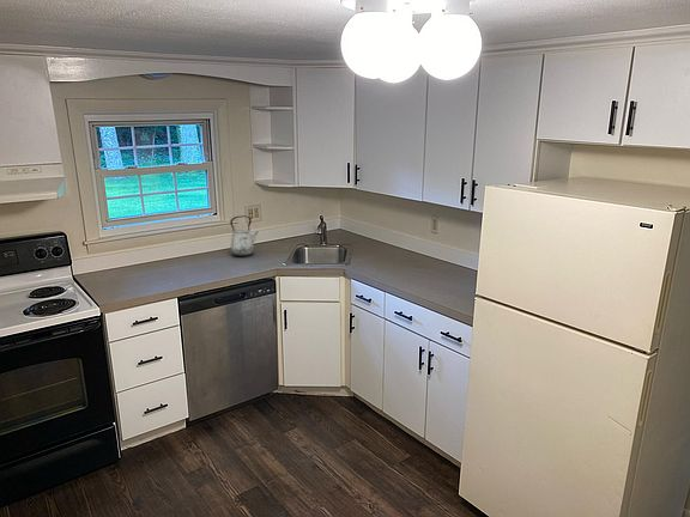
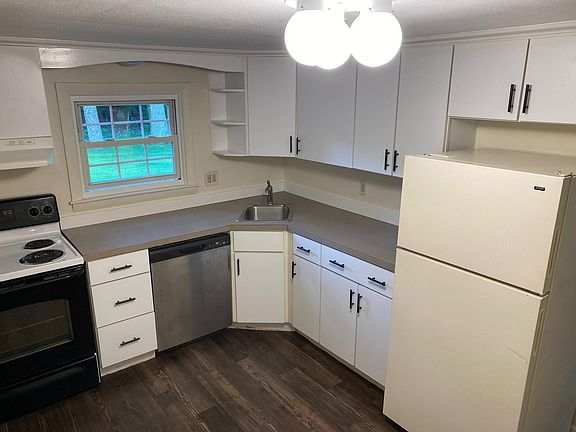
- kettle [229,214,260,257]
